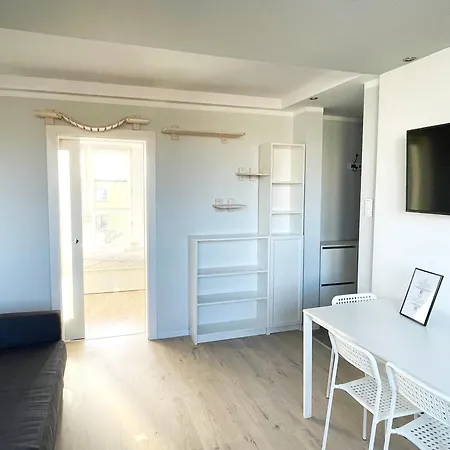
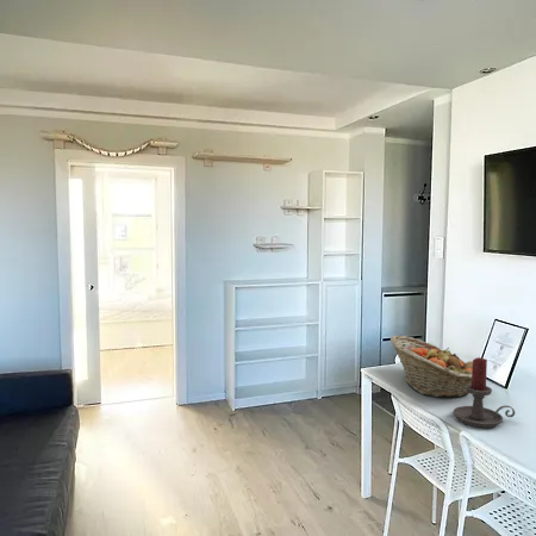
+ fruit basket [389,335,473,399]
+ candle holder [453,356,516,429]
